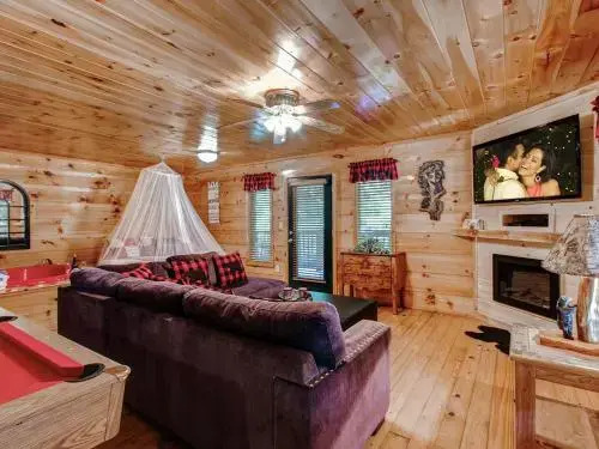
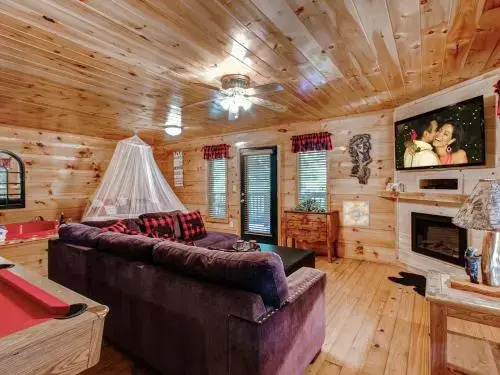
+ wall art [342,200,371,228]
